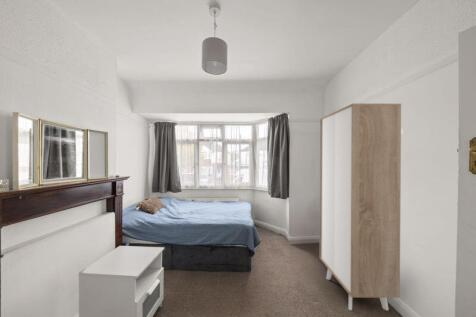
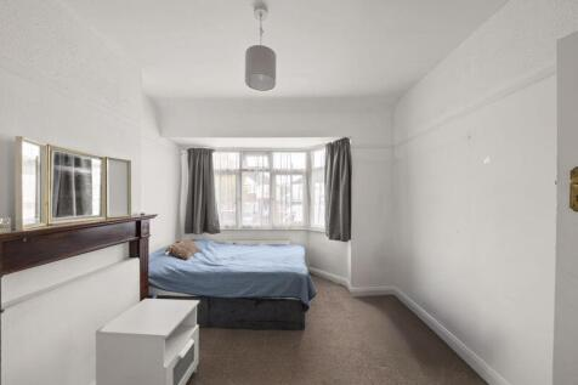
- wardrobe [318,102,402,311]
